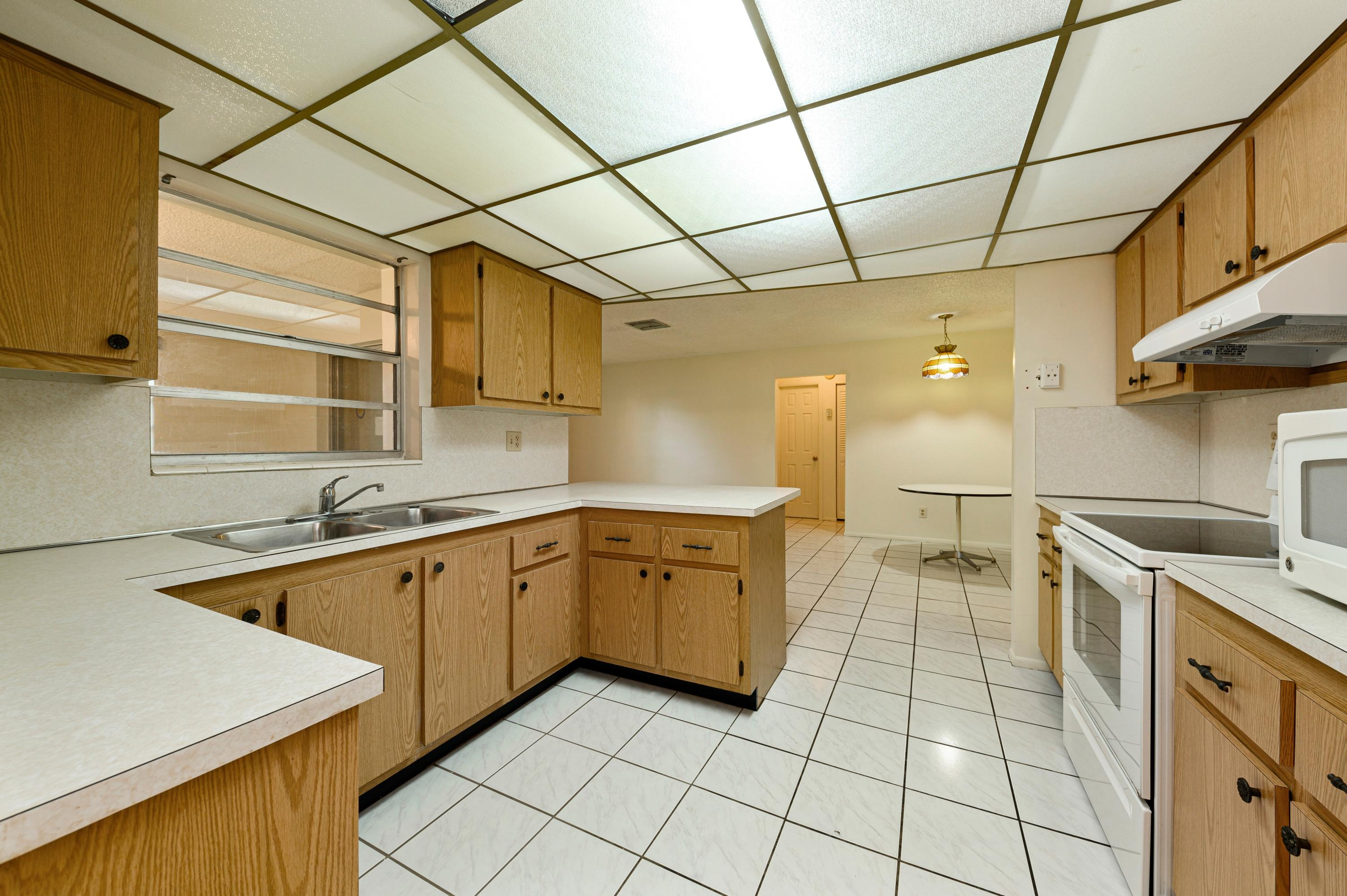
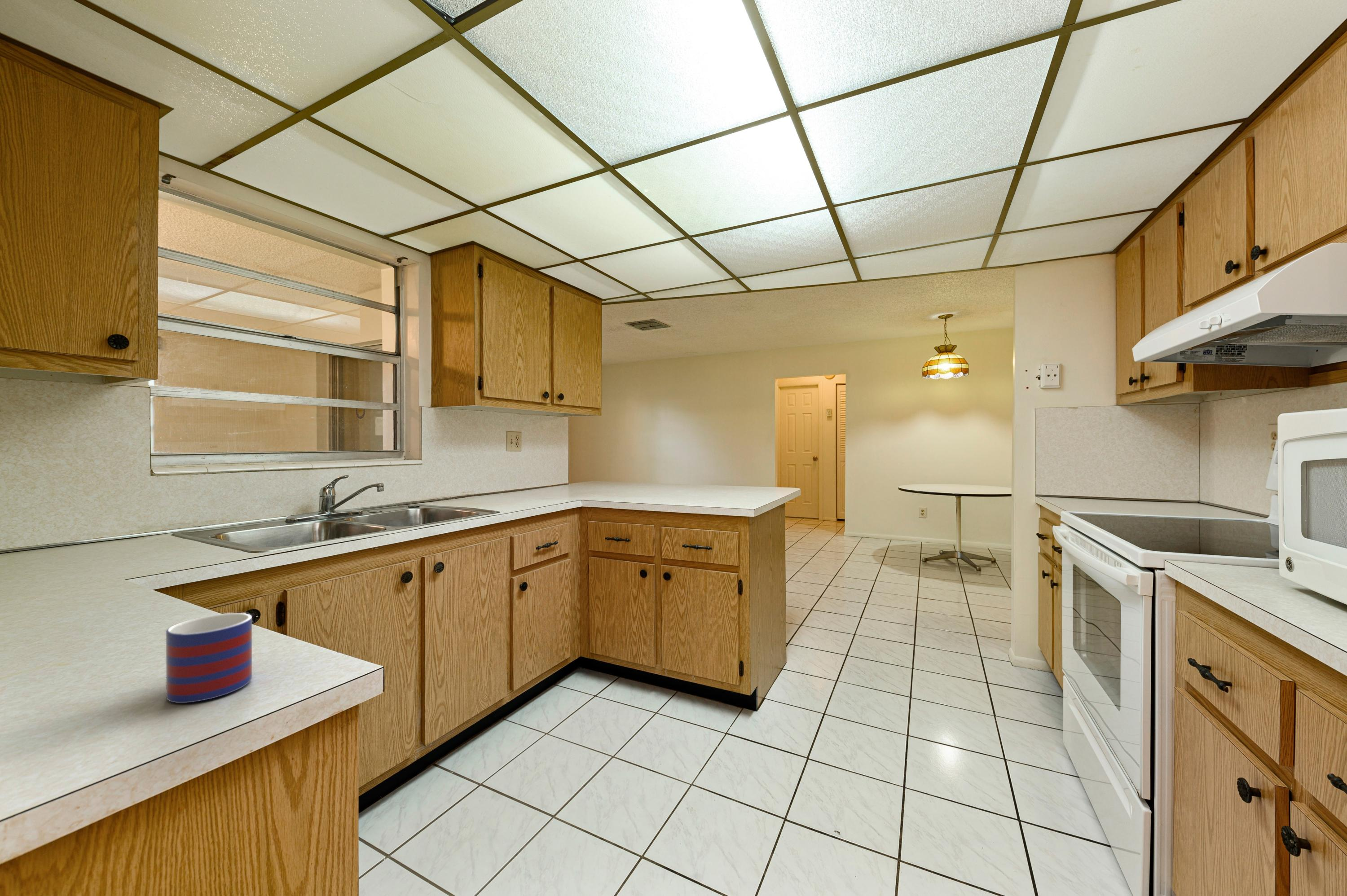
+ mug [165,612,253,703]
